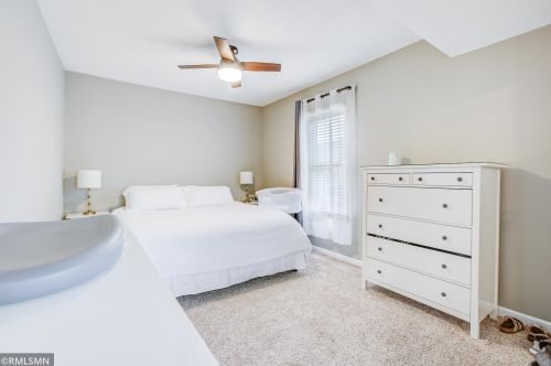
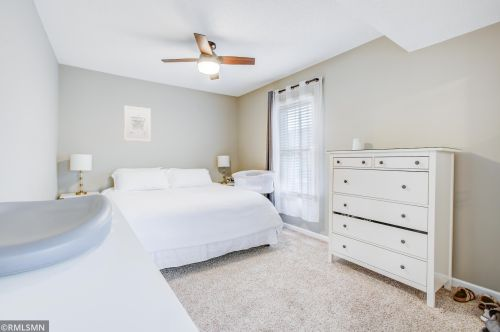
+ wall art [123,105,152,143]
